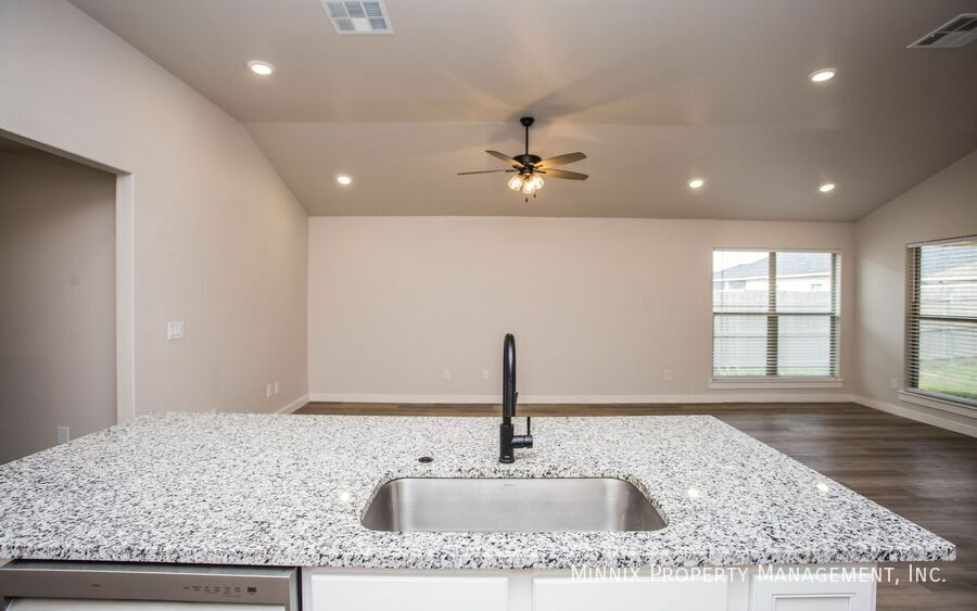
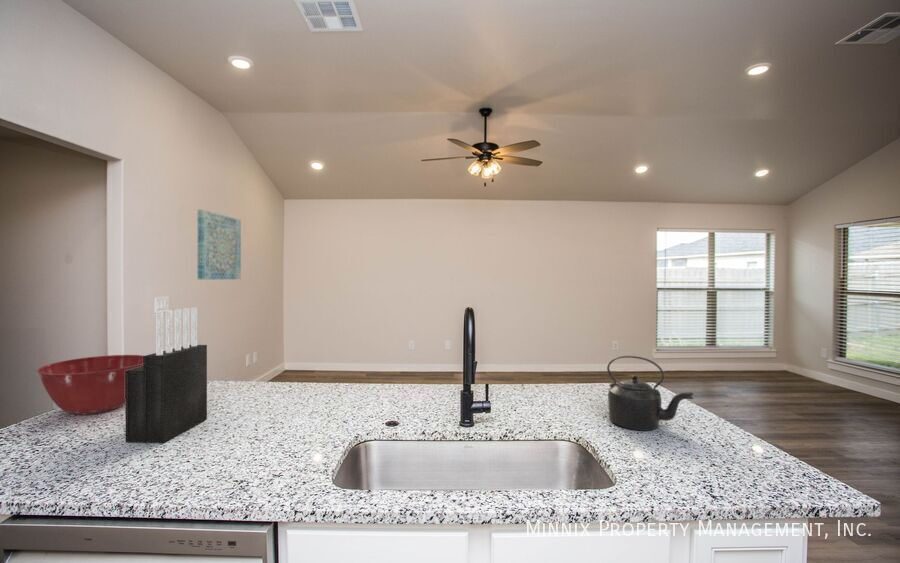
+ wall art [197,209,242,281]
+ mixing bowl [36,354,144,416]
+ kettle [606,355,695,432]
+ knife block [125,307,208,444]
